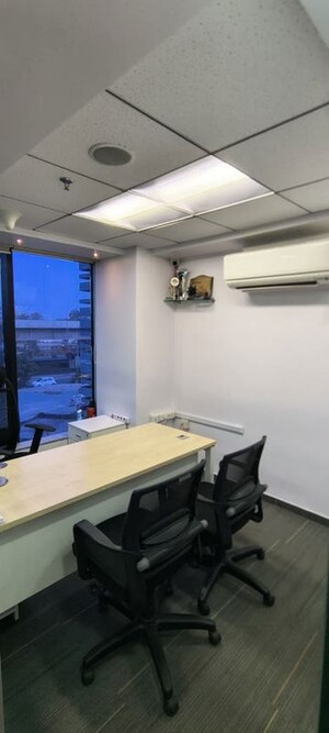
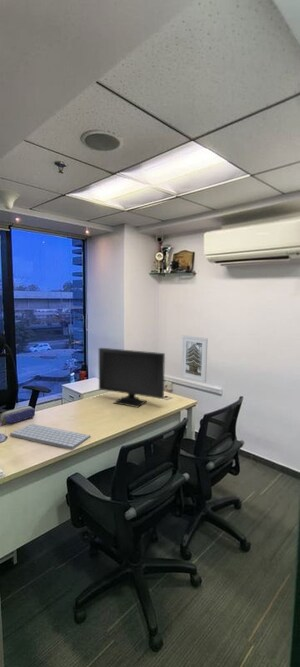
+ computer keyboard [9,423,91,451]
+ pencil case [0,405,36,426]
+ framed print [180,334,209,384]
+ computer monitor [98,347,166,408]
